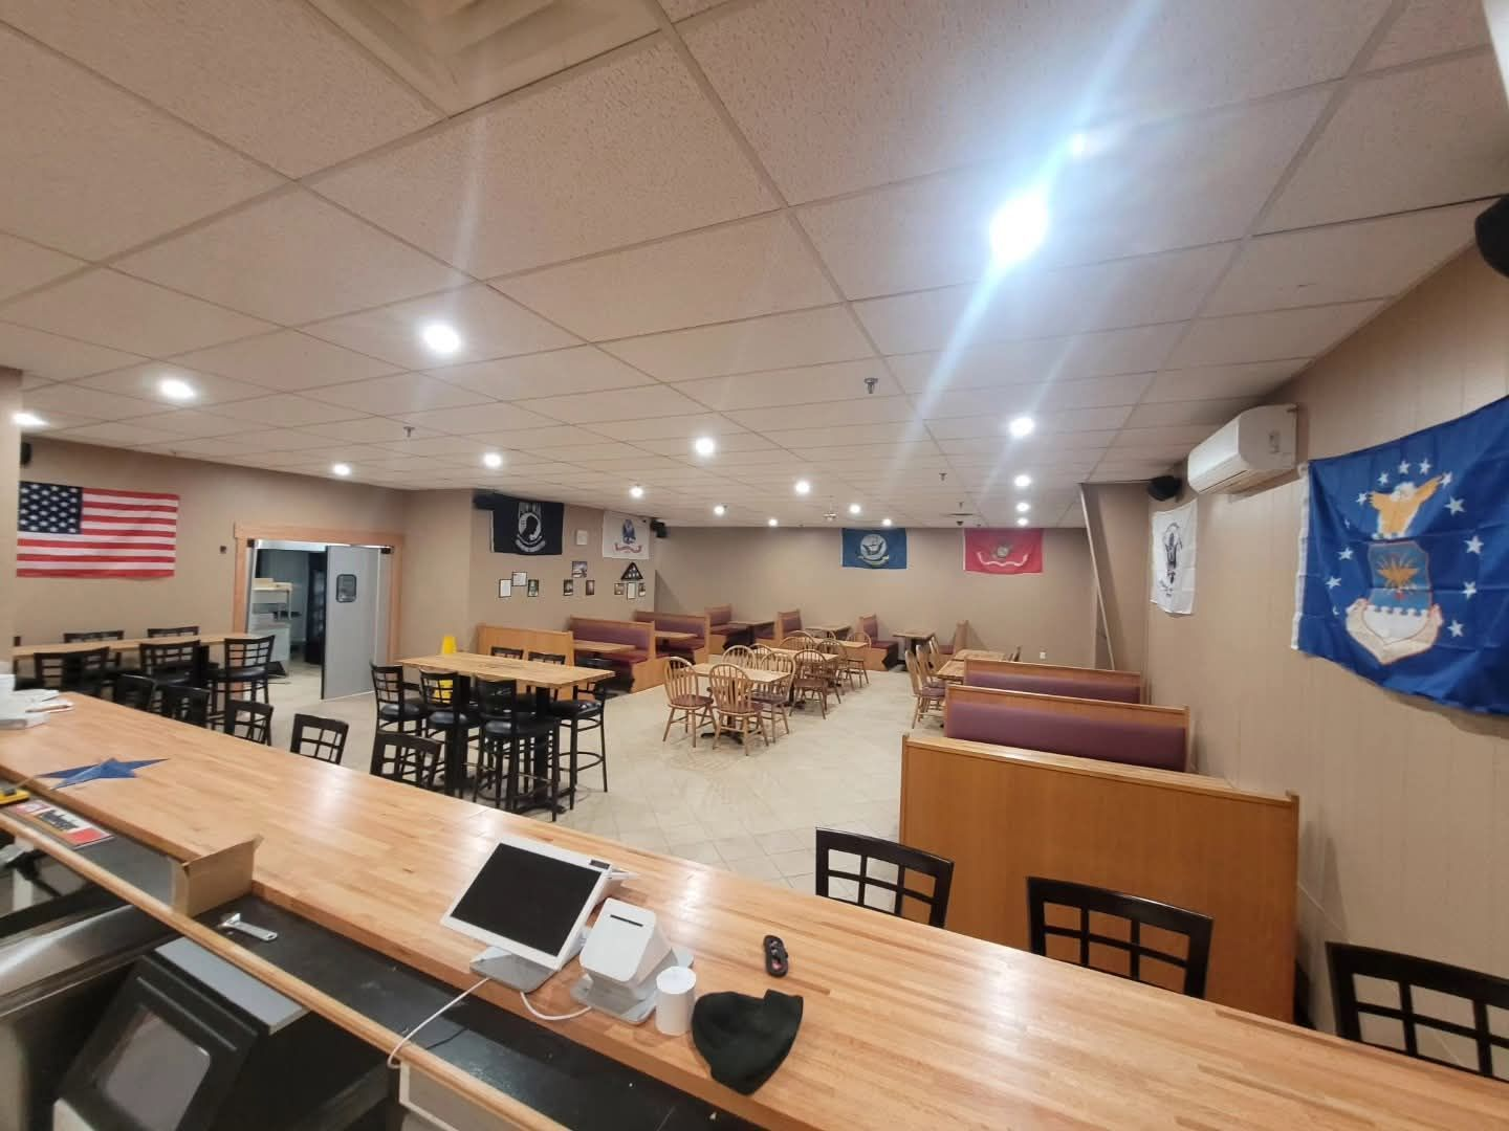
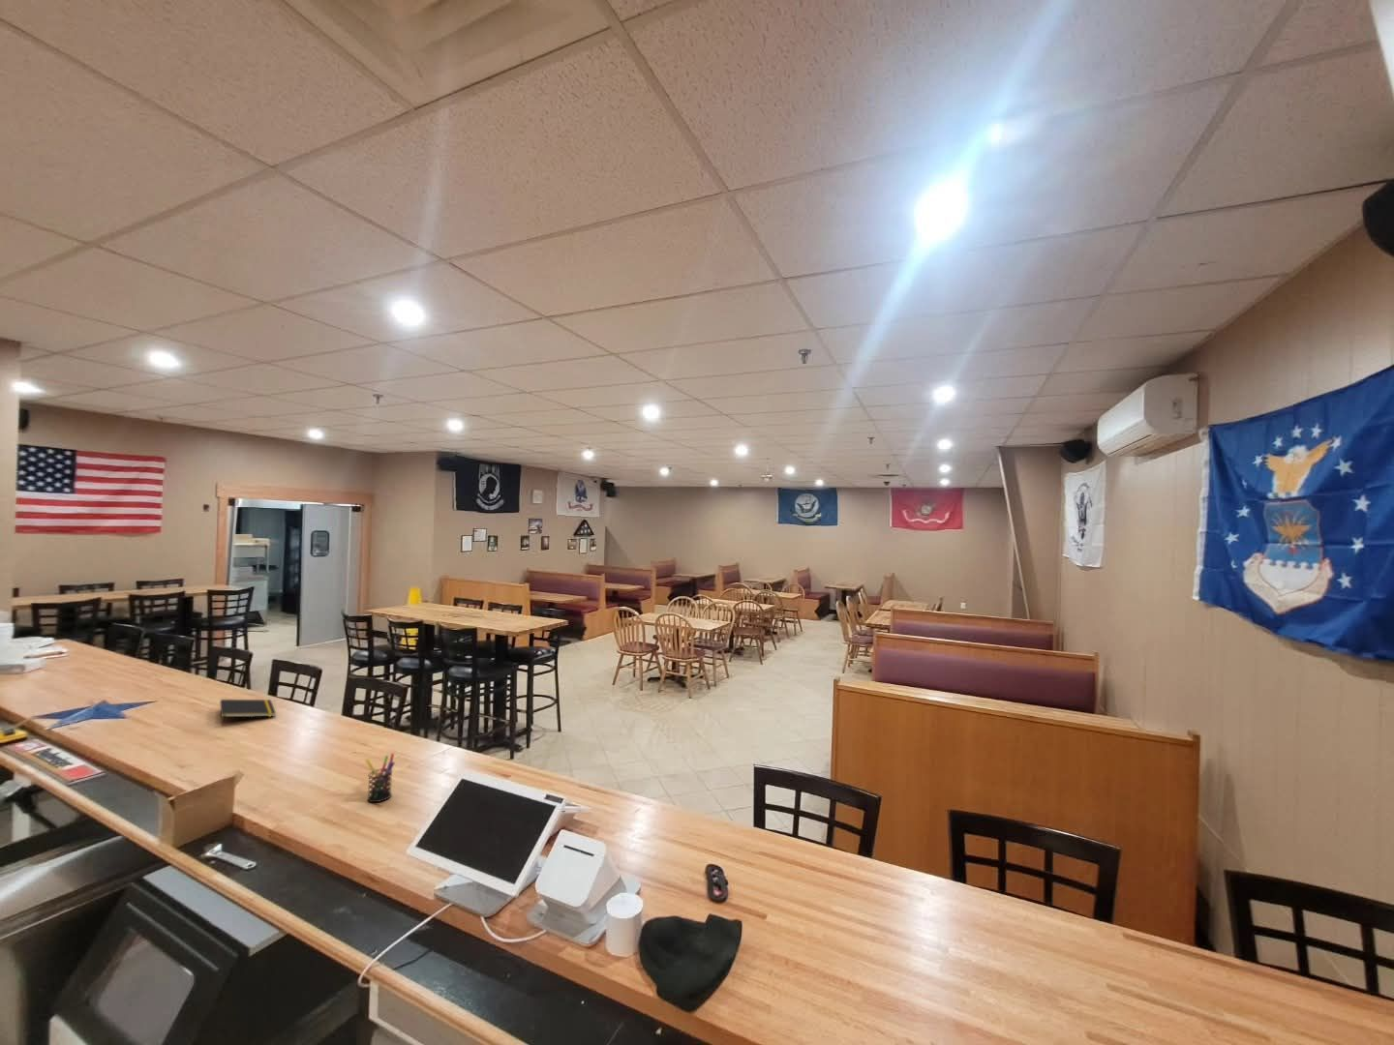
+ notepad [218,698,277,727]
+ pen holder [364,753,396,804]
